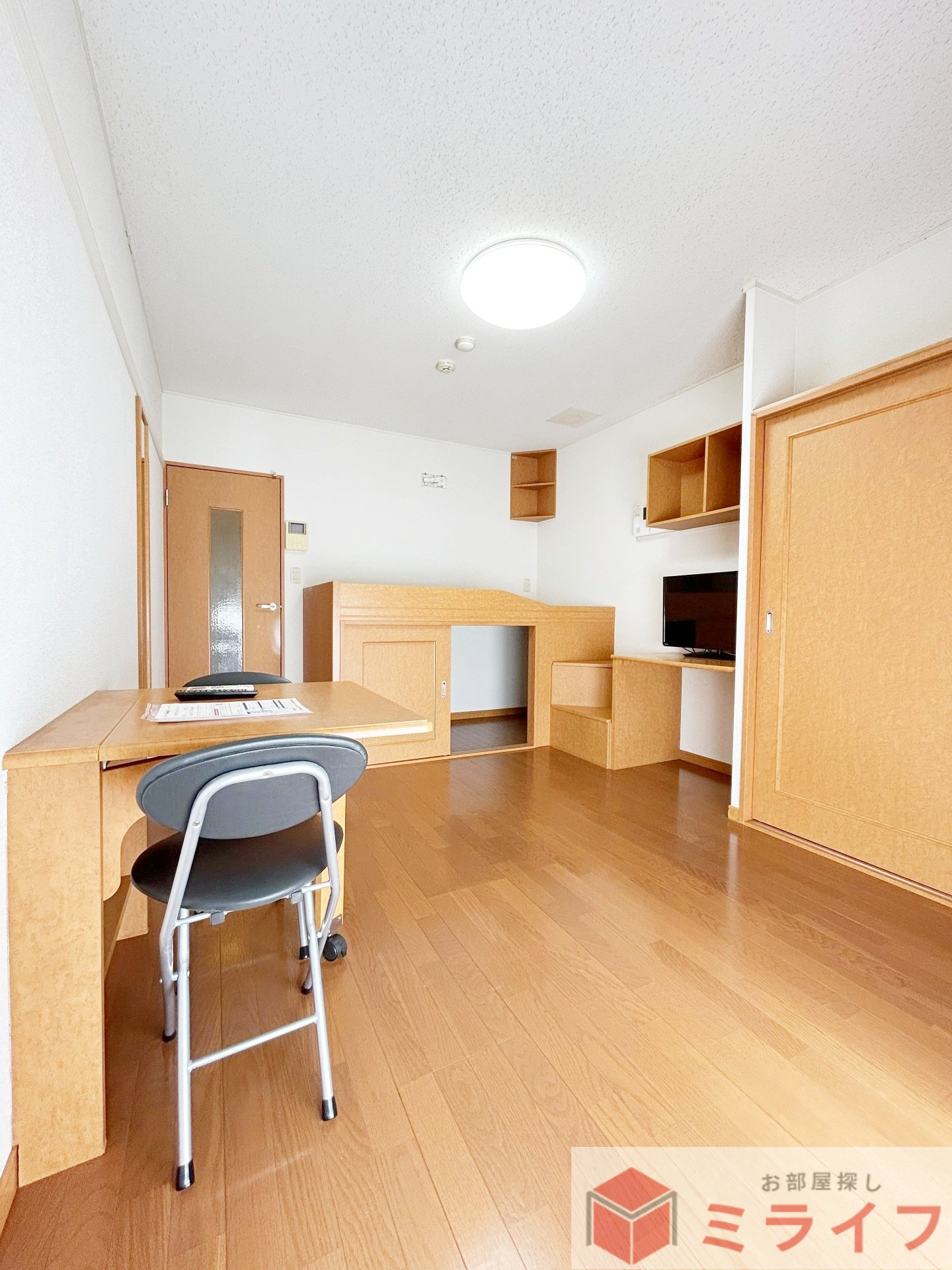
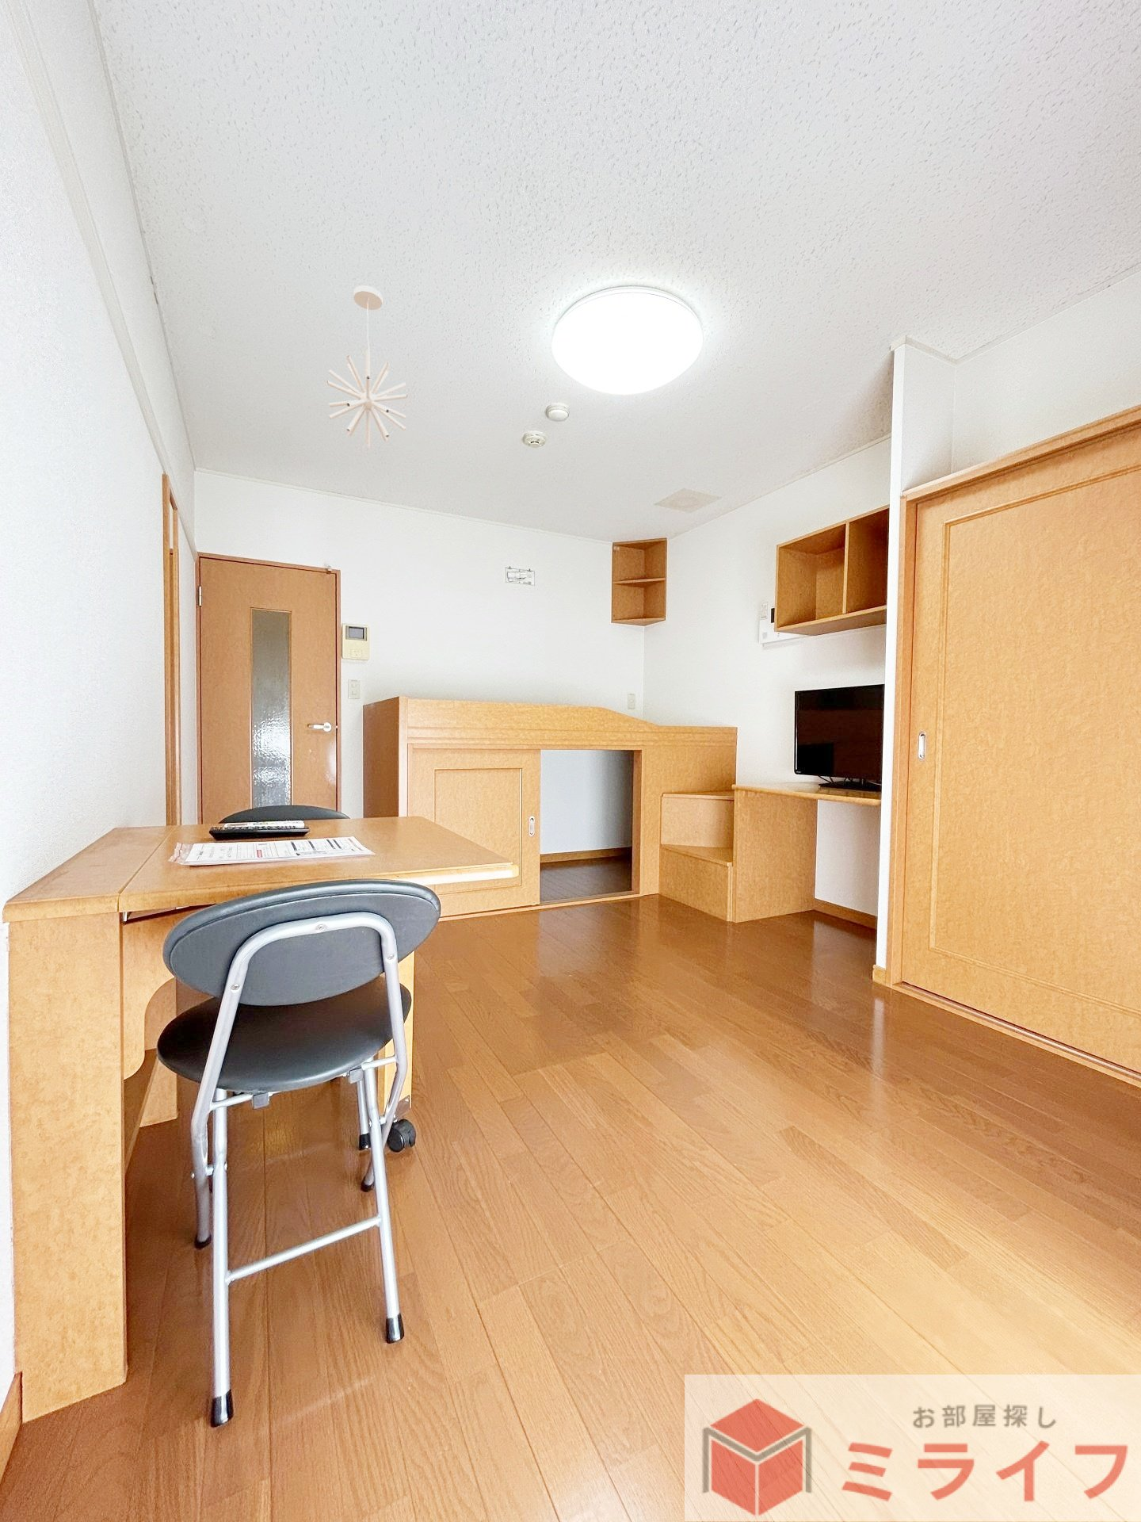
+ pendant light [326,284,409,448]
